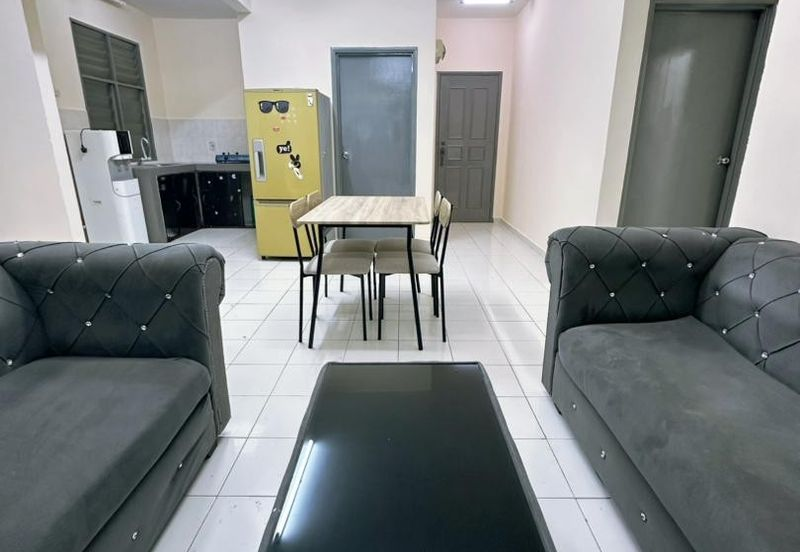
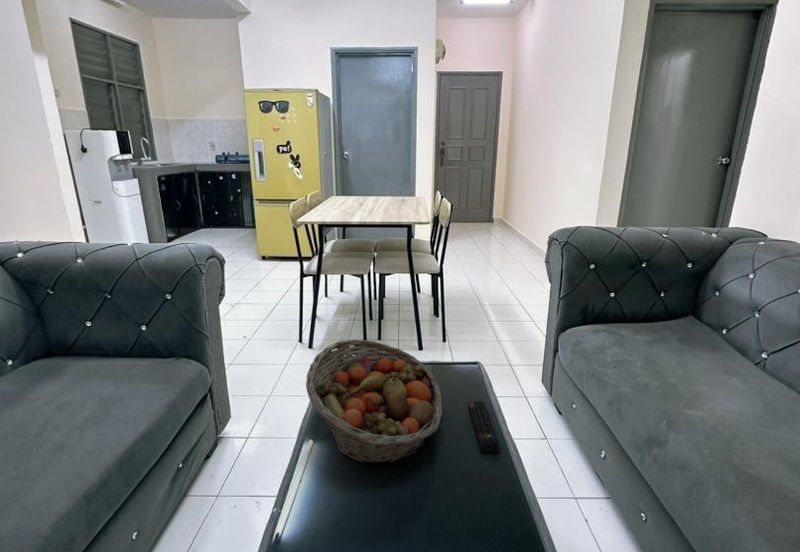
+ remote control [467,400,501,454]
+ fruit basket [305,339,443,464]
